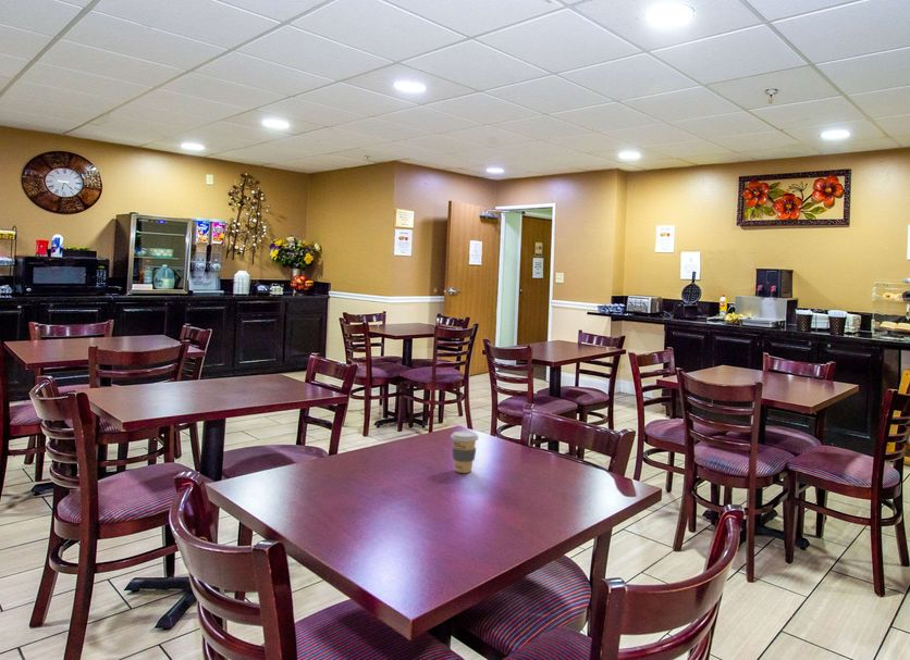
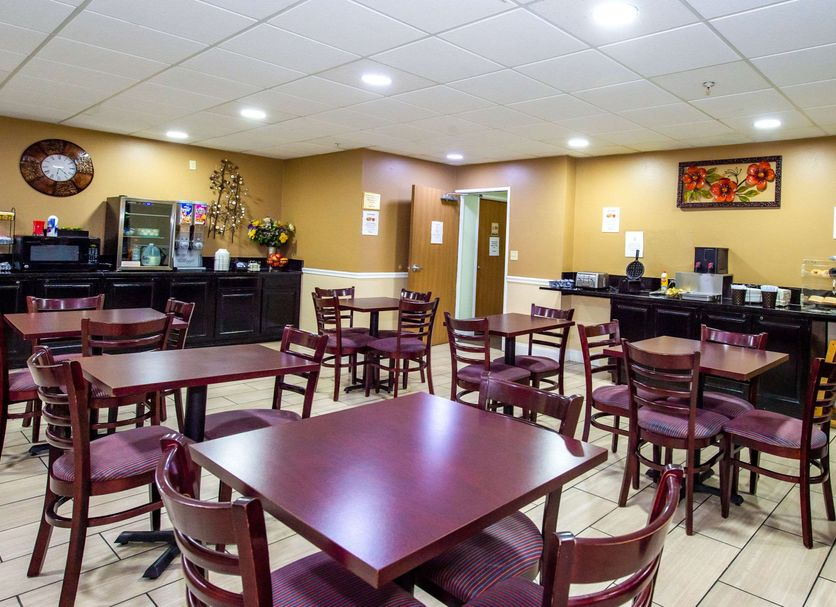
- coffee cup [450,431,480,474]
